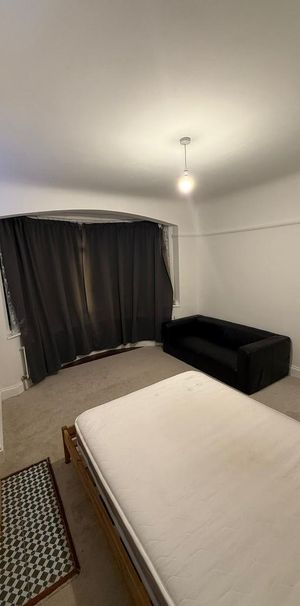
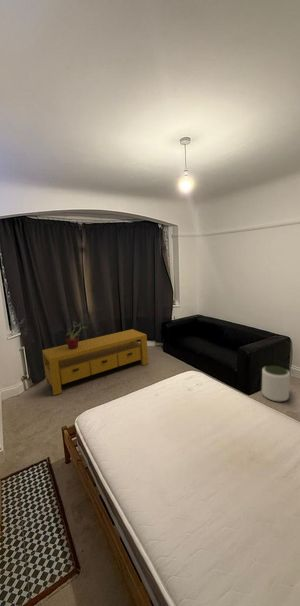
+ plant pot [261,365,291,402]
+ bench [41,328,149,396]
+ potted plant [65,320,89,349]
